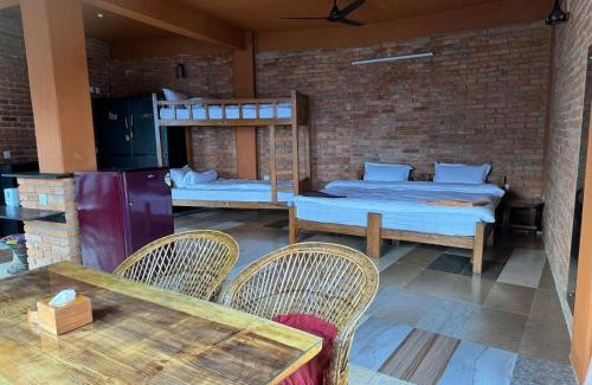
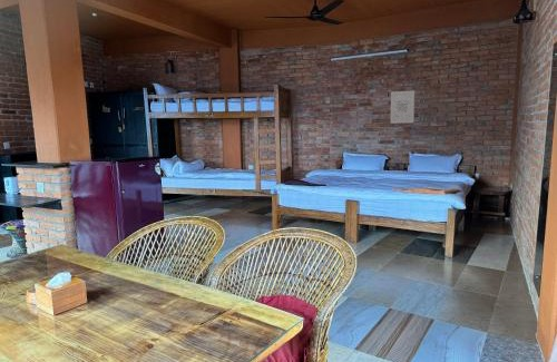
+ wall art [390,89,416,125]
